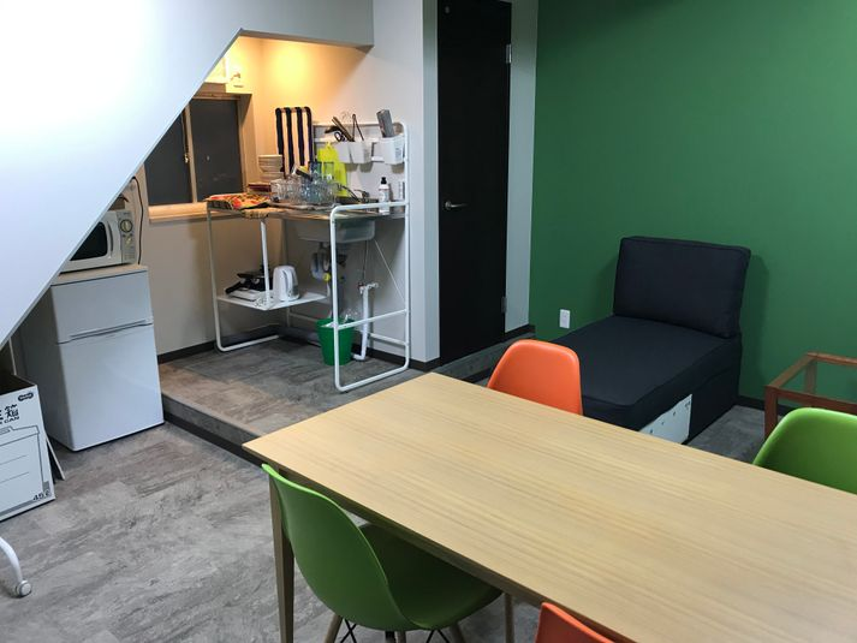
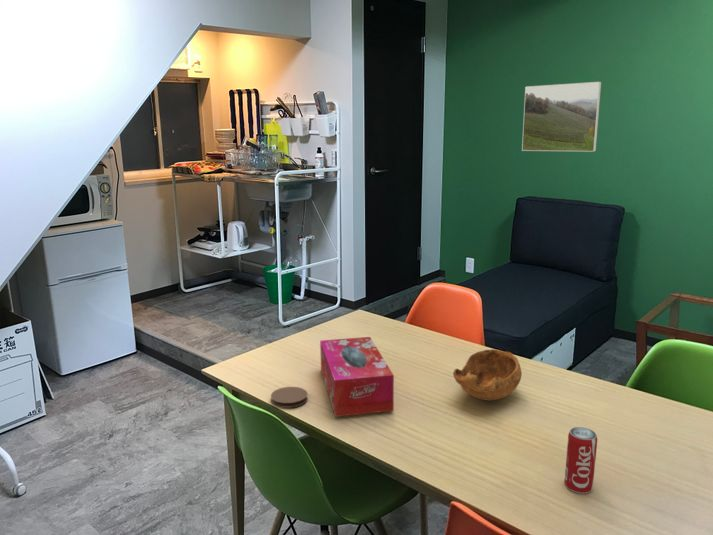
+ coaster [270,386,309,409]
+ tissue box [319,336,395,418]
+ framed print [521,81,602,153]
+ bowl [452,348,523,402]
+ beverage can [563,426,598,494]
